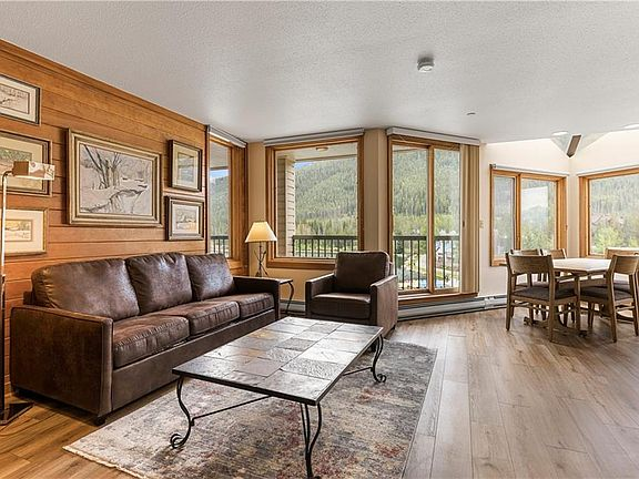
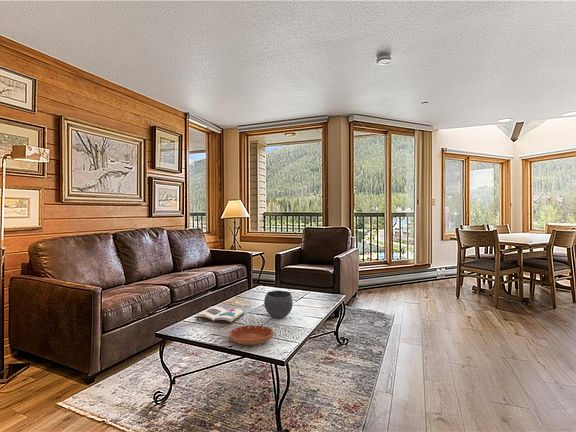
+ bowl [263,290,294,319]
+ book [194,305,245,324]
+ saucer [228,325,274,346]
